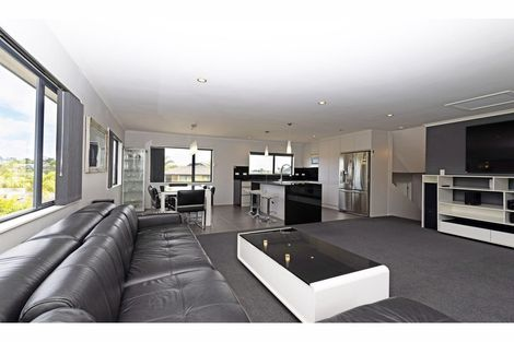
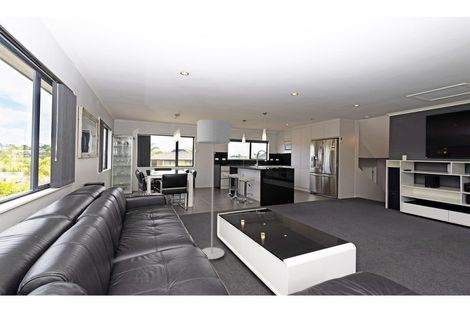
+ floor lamp [196,118,231,260]
